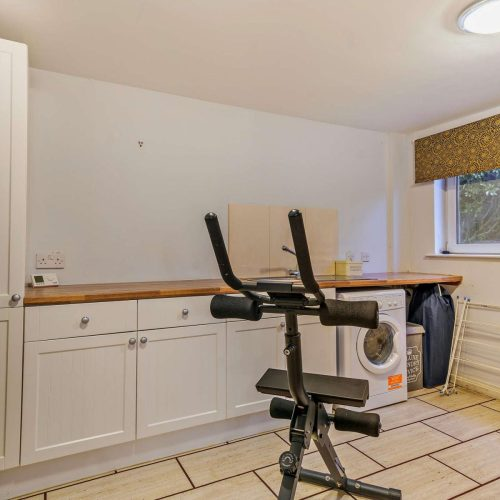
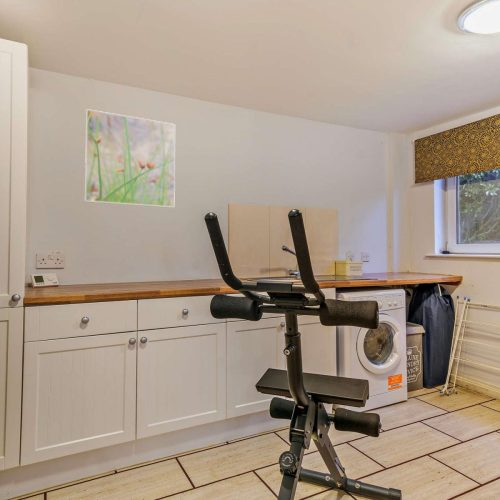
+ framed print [84,108,176,209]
